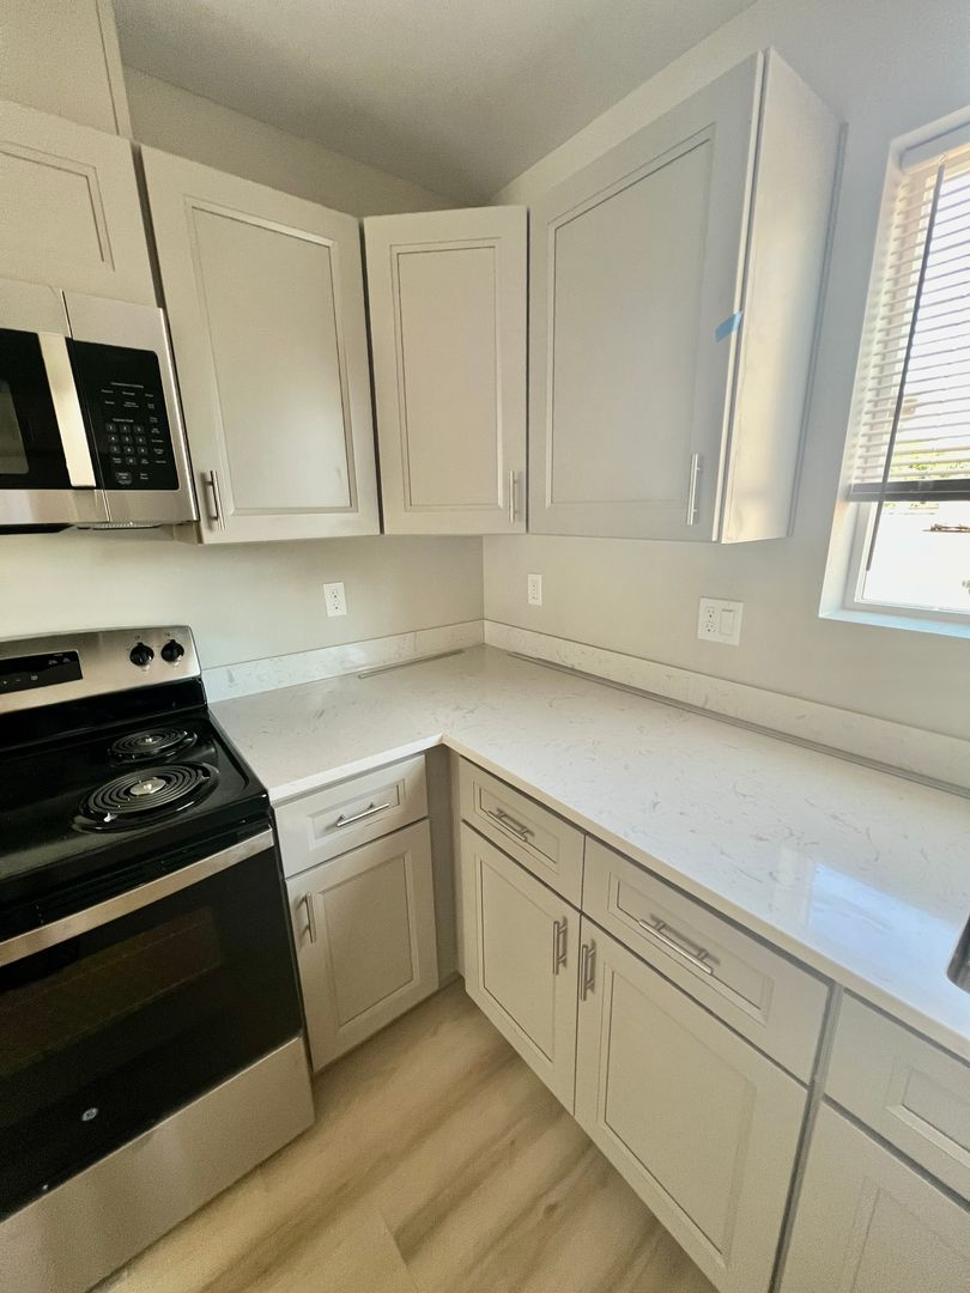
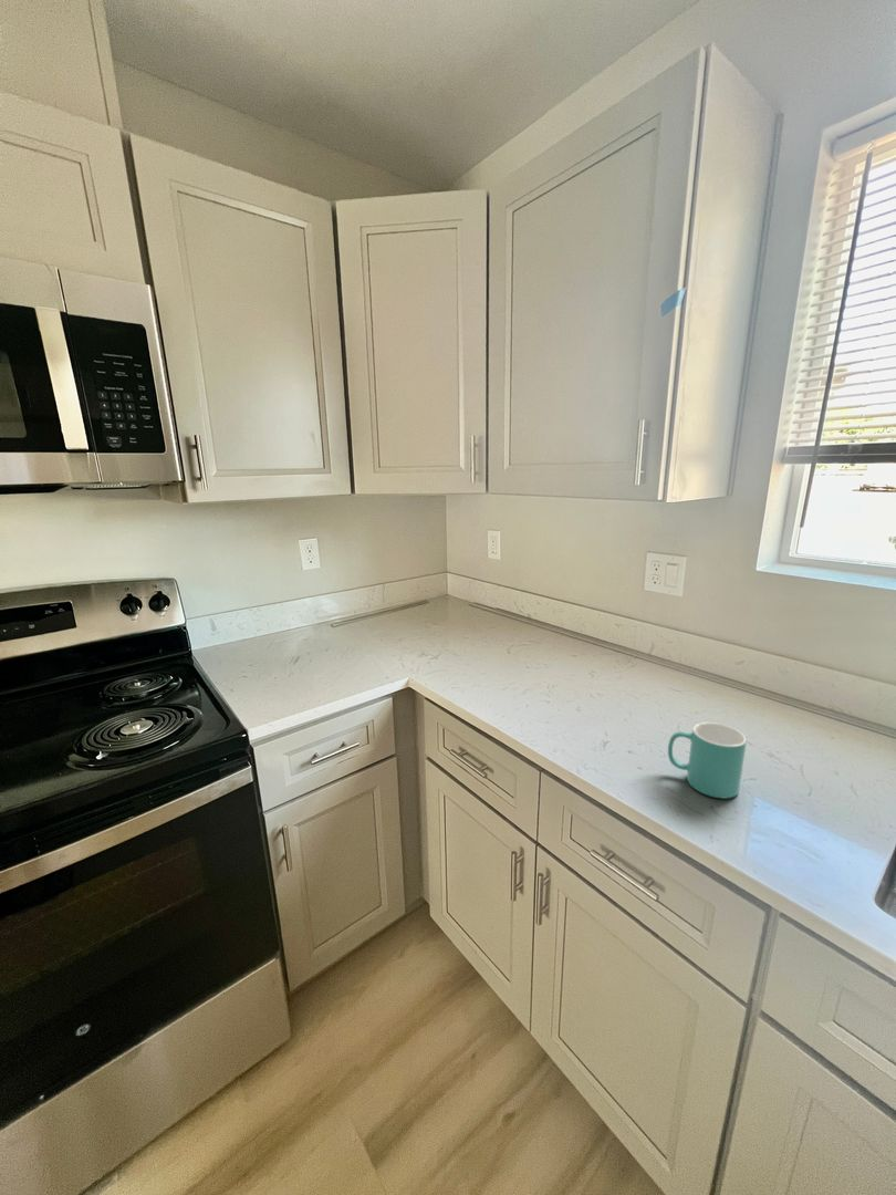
+ mug [667,721,748,800]
